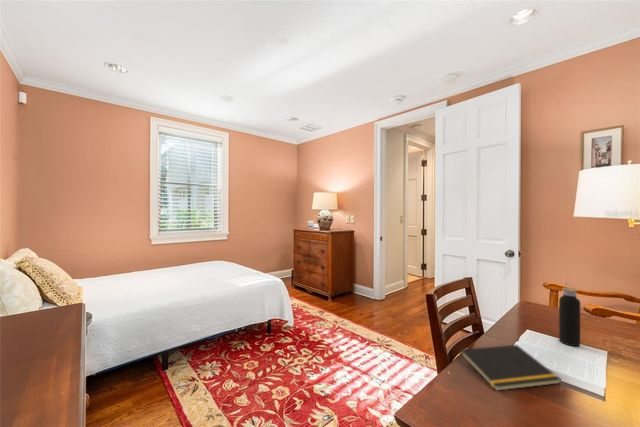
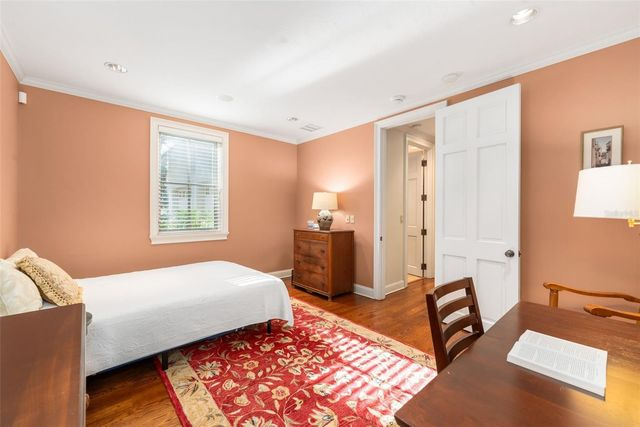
- notepad [458,344,563,392]
- water bottle [558,282,581,347]
